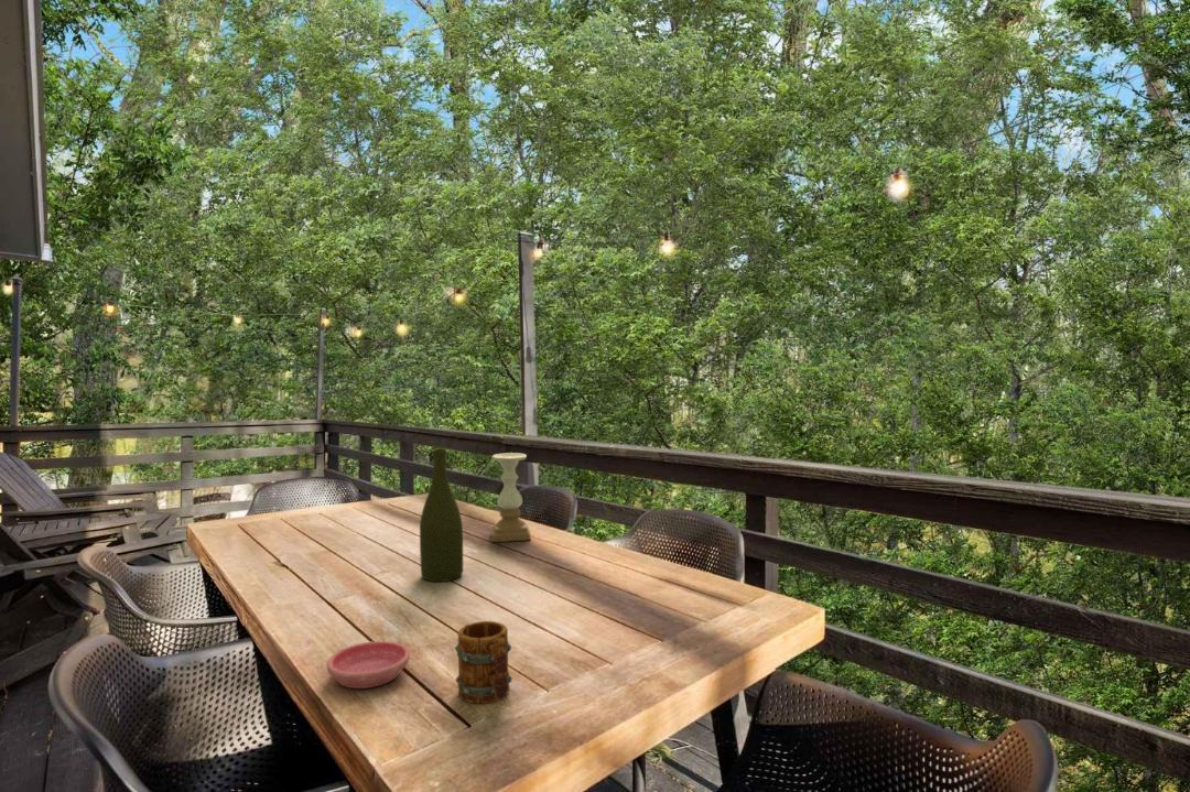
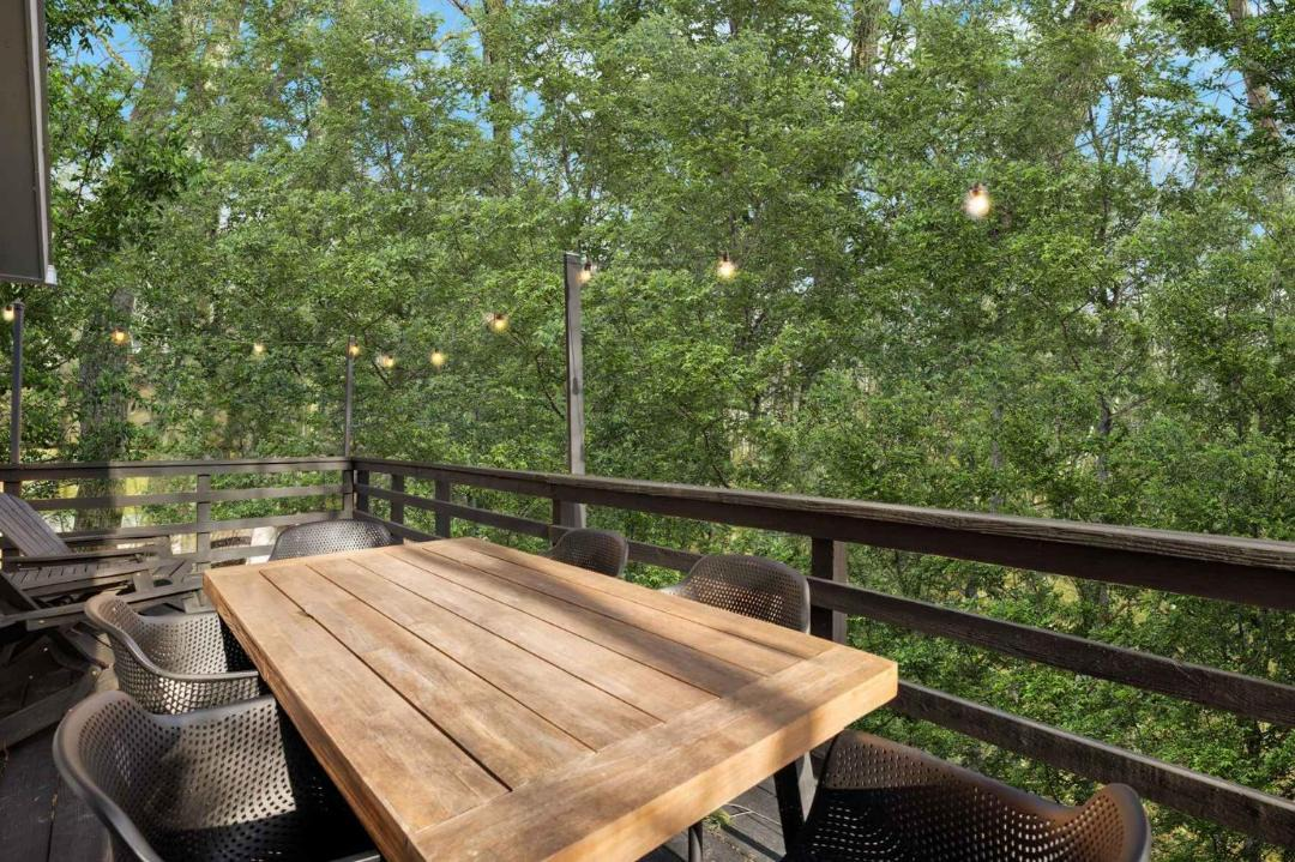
- candle holder [490,452,531,543]
- saucer [326,640,411,690]
- mug [454,620,513,704]
- bottle [419,448,464,583]
